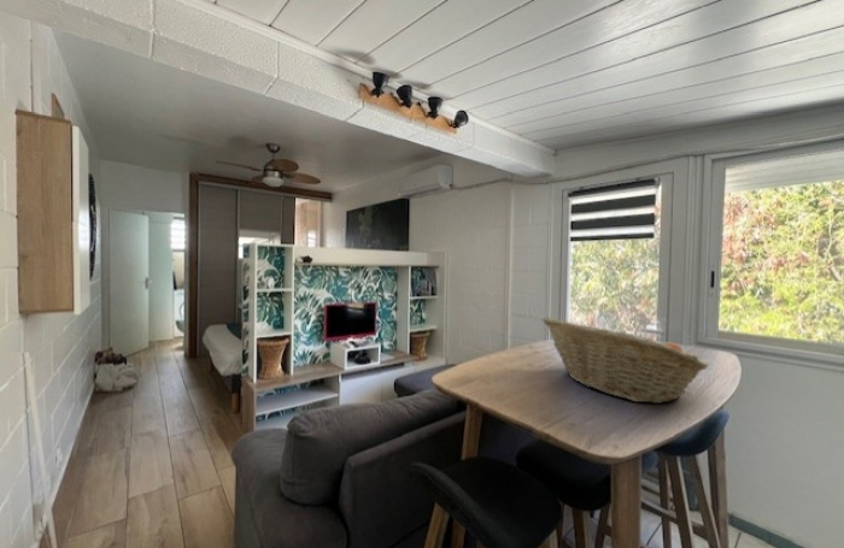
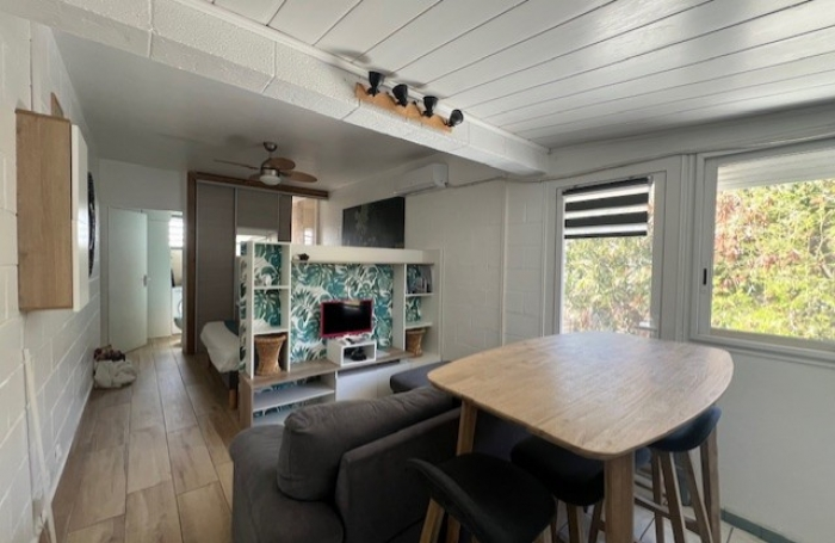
- fruit basket [541,316,710,405]
